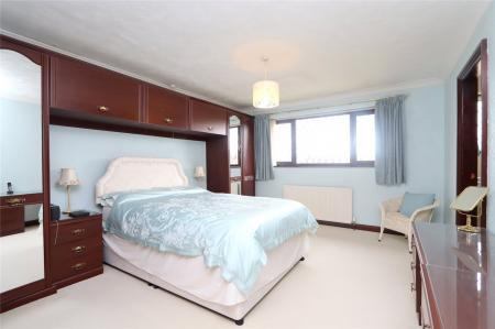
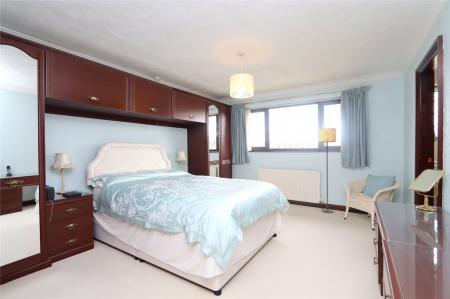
+ floor lamp [317,128,337,214]
